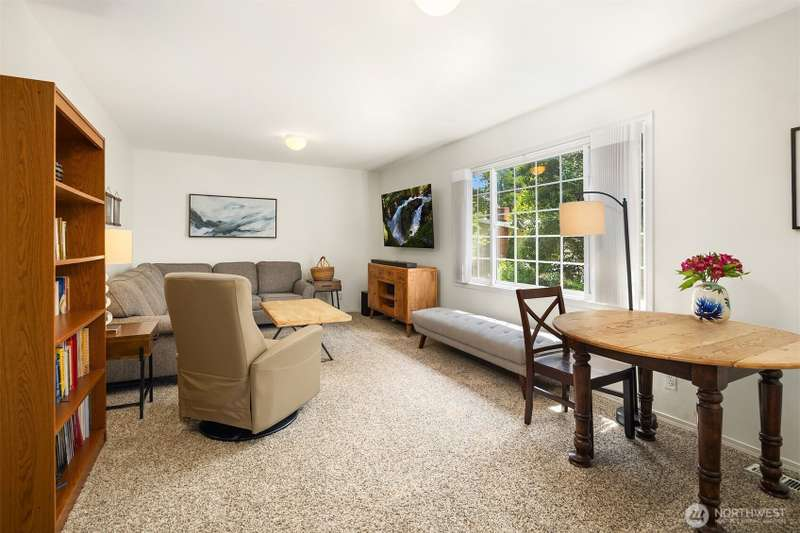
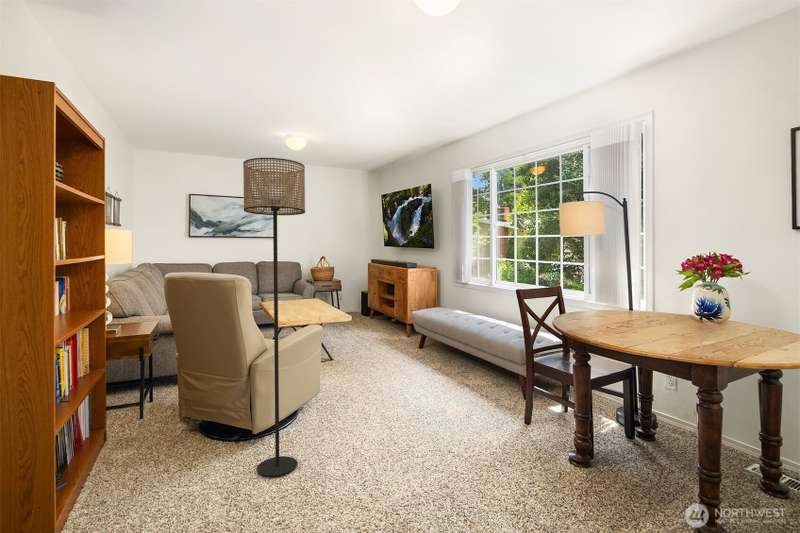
+ floor lamp [242,157,306,478]
